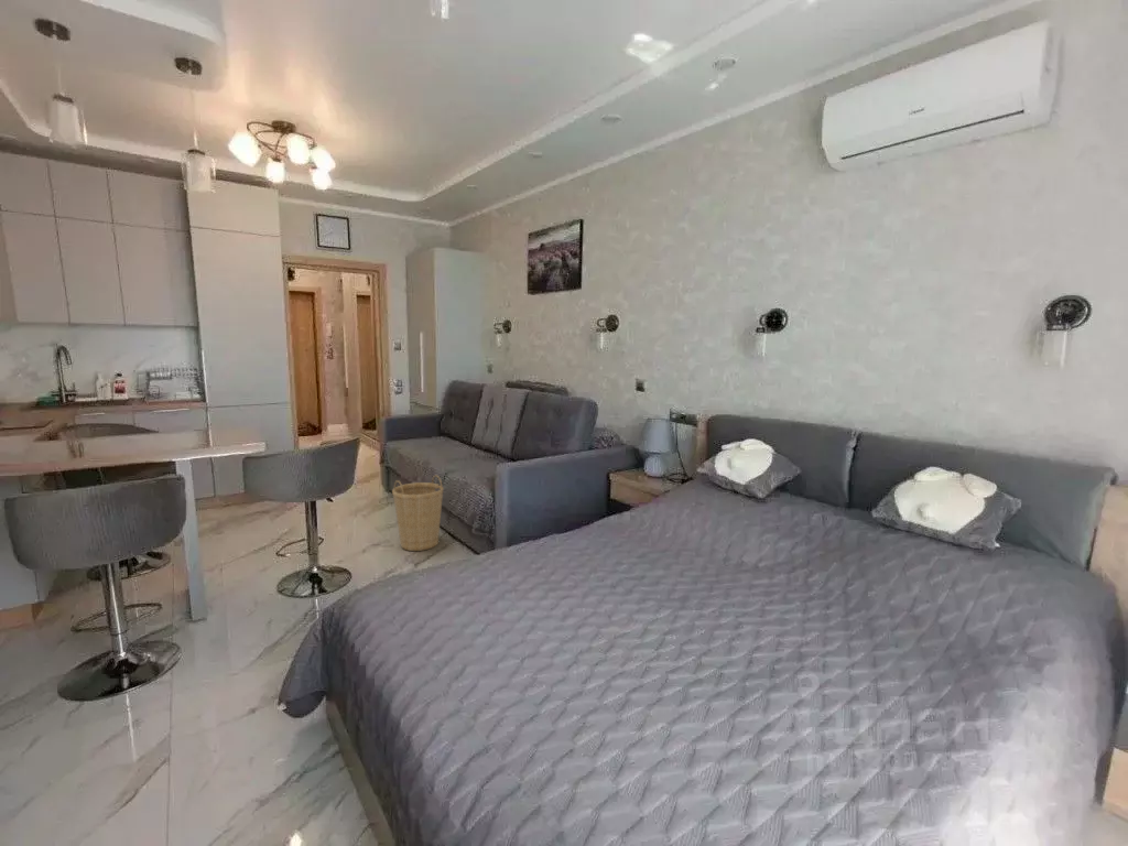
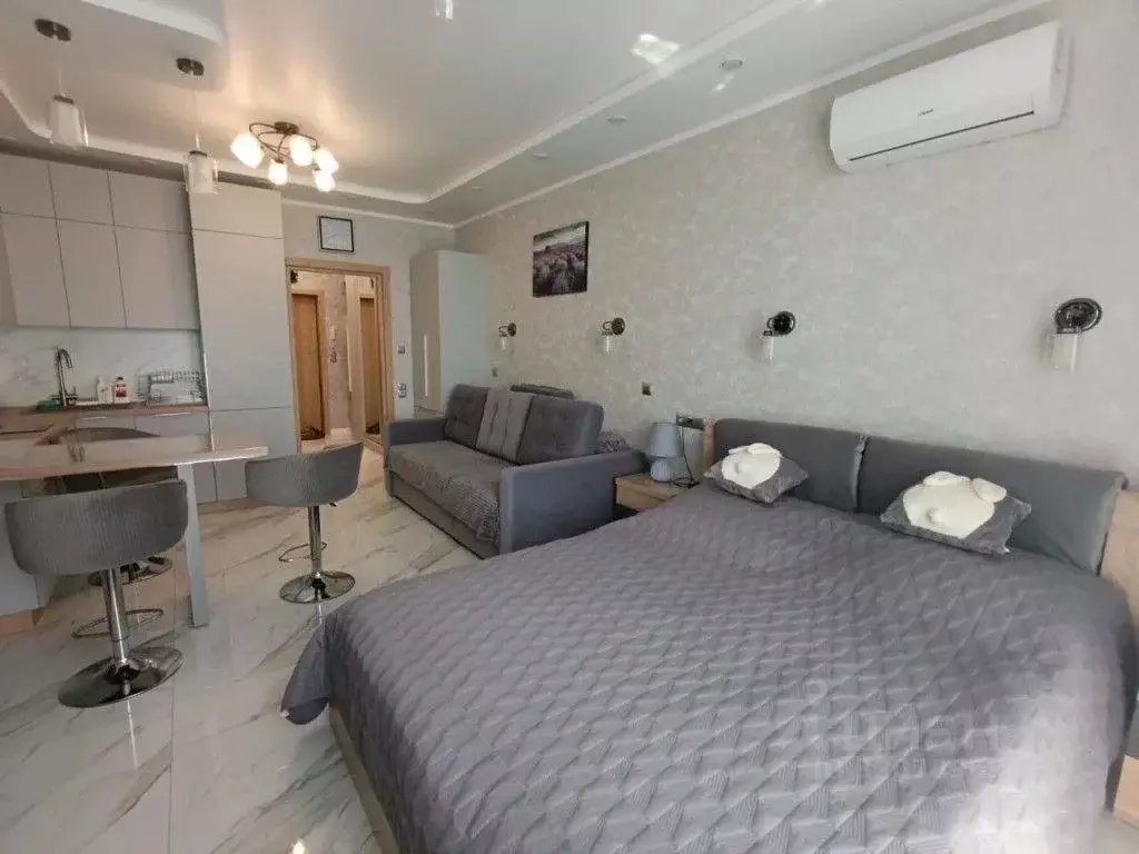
- basket [391,474,445,552]
